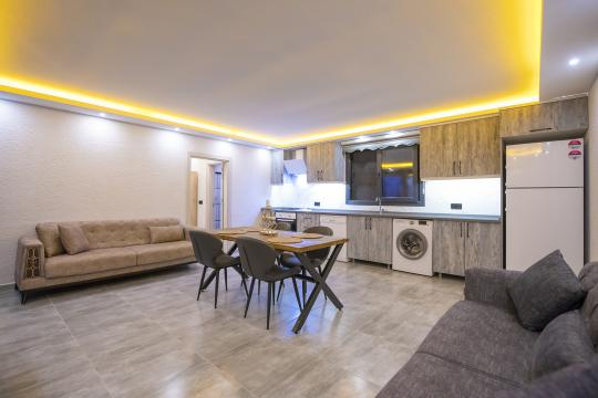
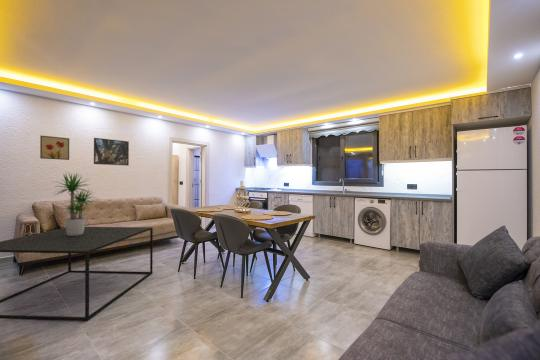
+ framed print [93,137,130,167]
+ wall art [39,135,70,161]
+ coffee table [0,226,154,322]
+ potted plant [52,171,100,236]
